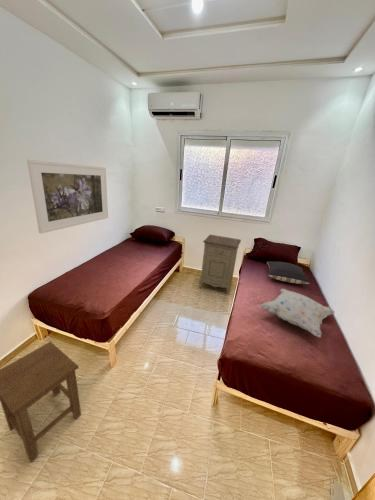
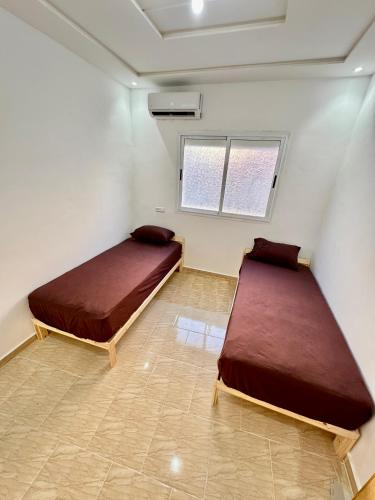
- pillow [266,260,311,285]
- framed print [26,159,109,234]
- nightstand [198,234,242,296]
- decorative pillow [258,288,336,339]
- stool [0,340,82,463]
